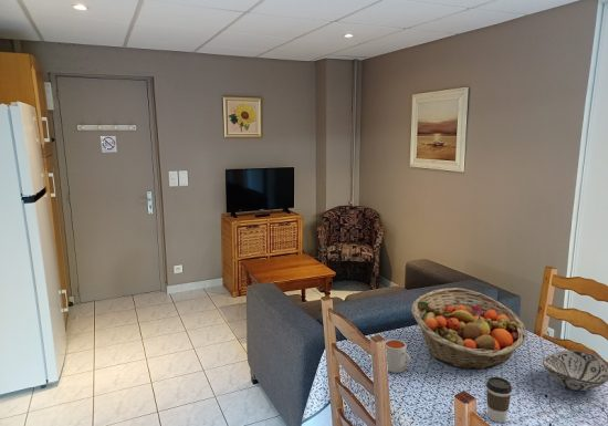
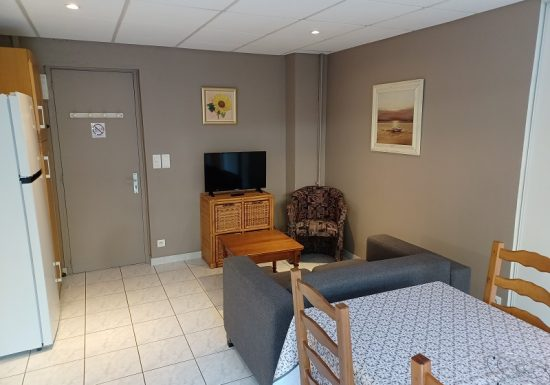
- coffee cup [485,376,513,424]
- decorative bowl [542,350,608,392]
- mug [385,339,411,374]
- fruit basket [410,287,527,371]
